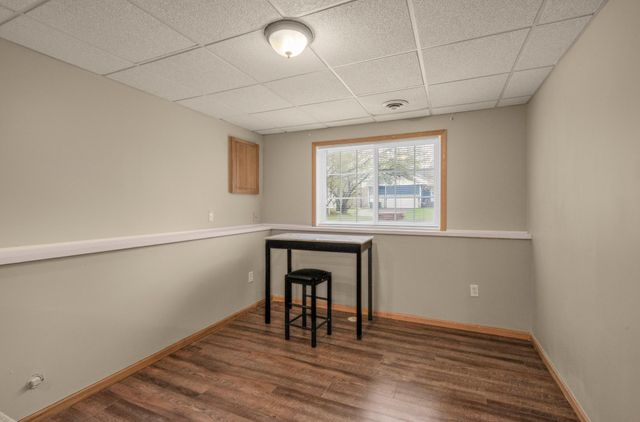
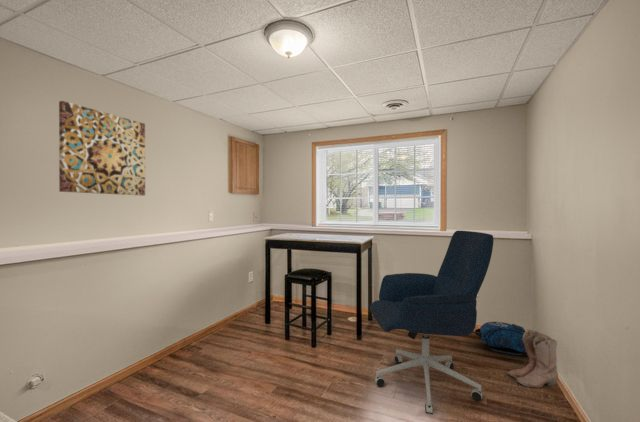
+ backpack [474,321,527,356]
+ boots [507,328,559,389]
+ office chair [369,230,494,415]
+ wall art [58,100,146,196]
